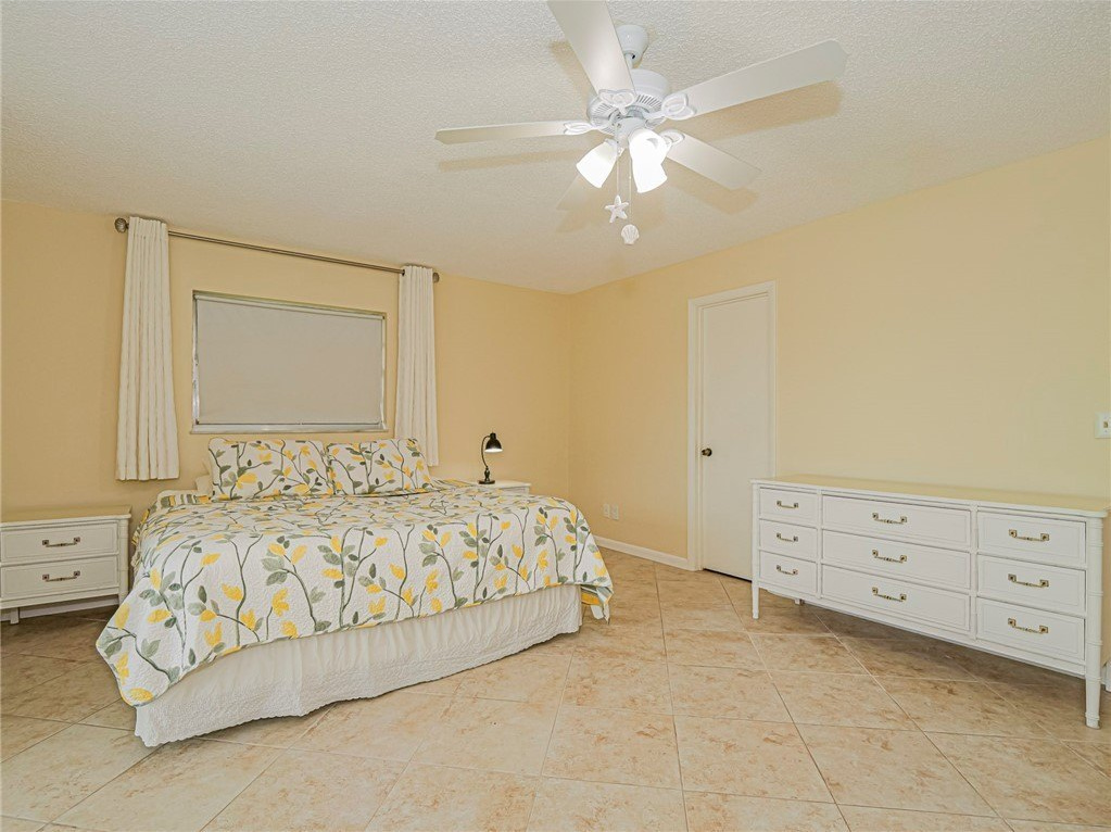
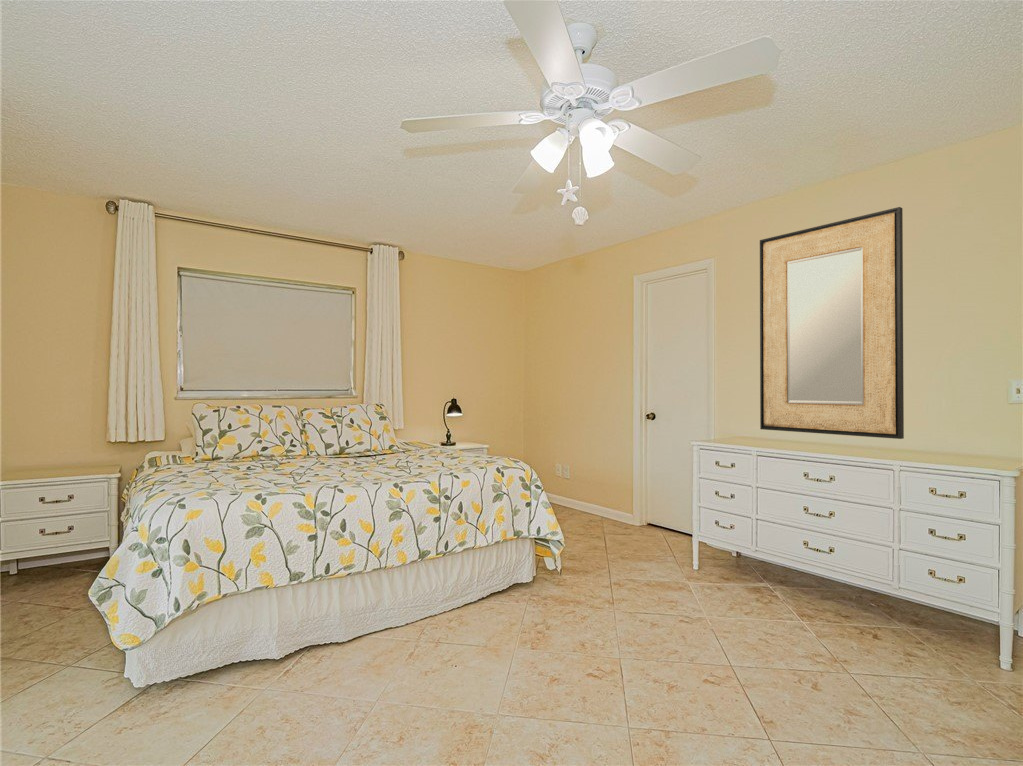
+ home mirror [759,206,905,440]
